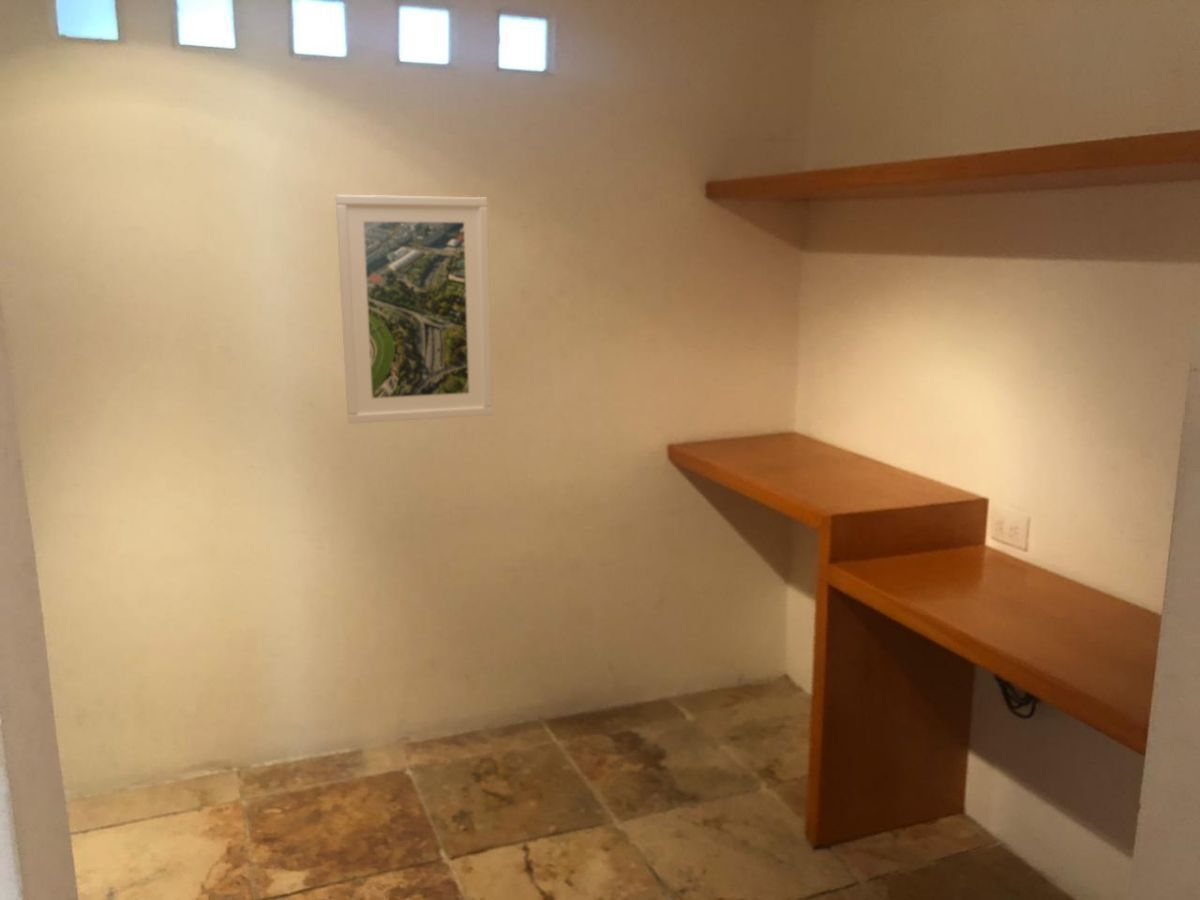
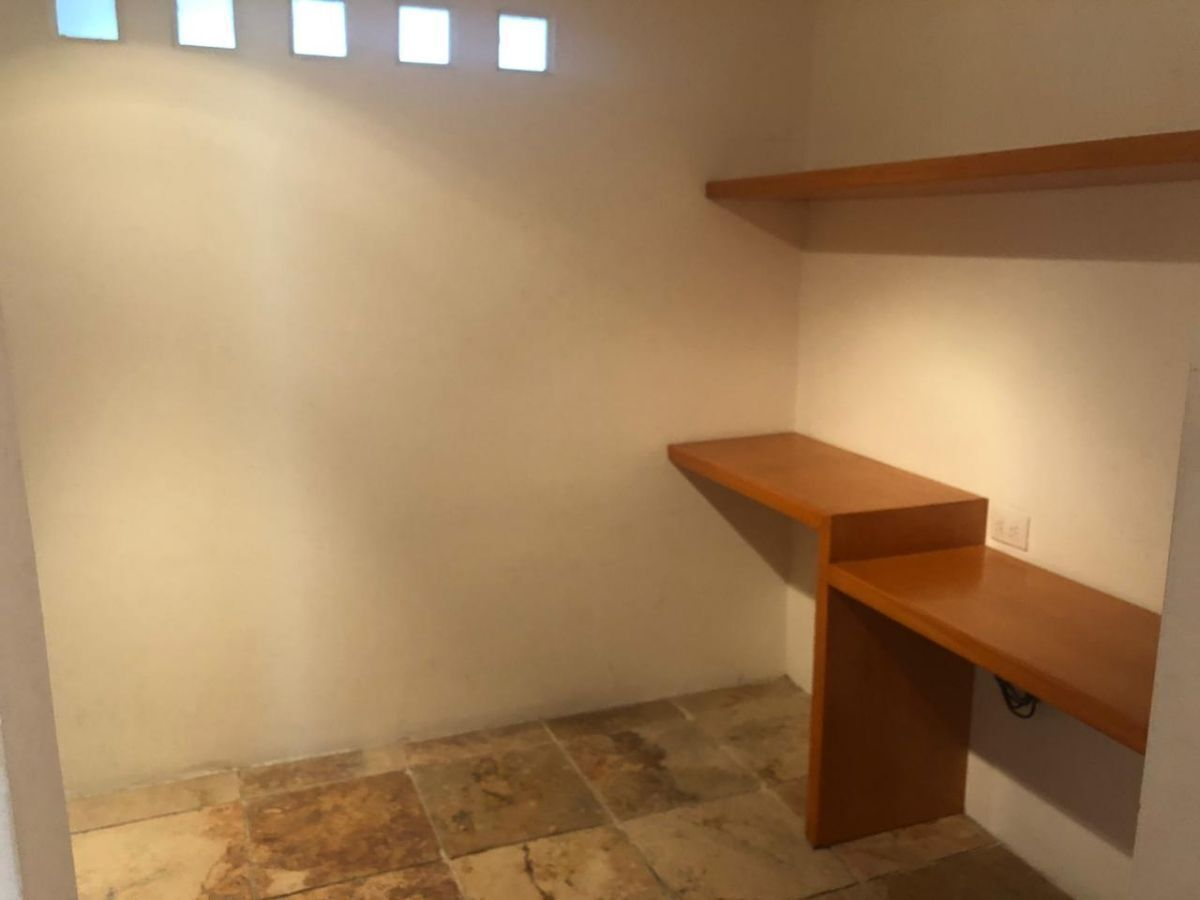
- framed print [335,194,494,425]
